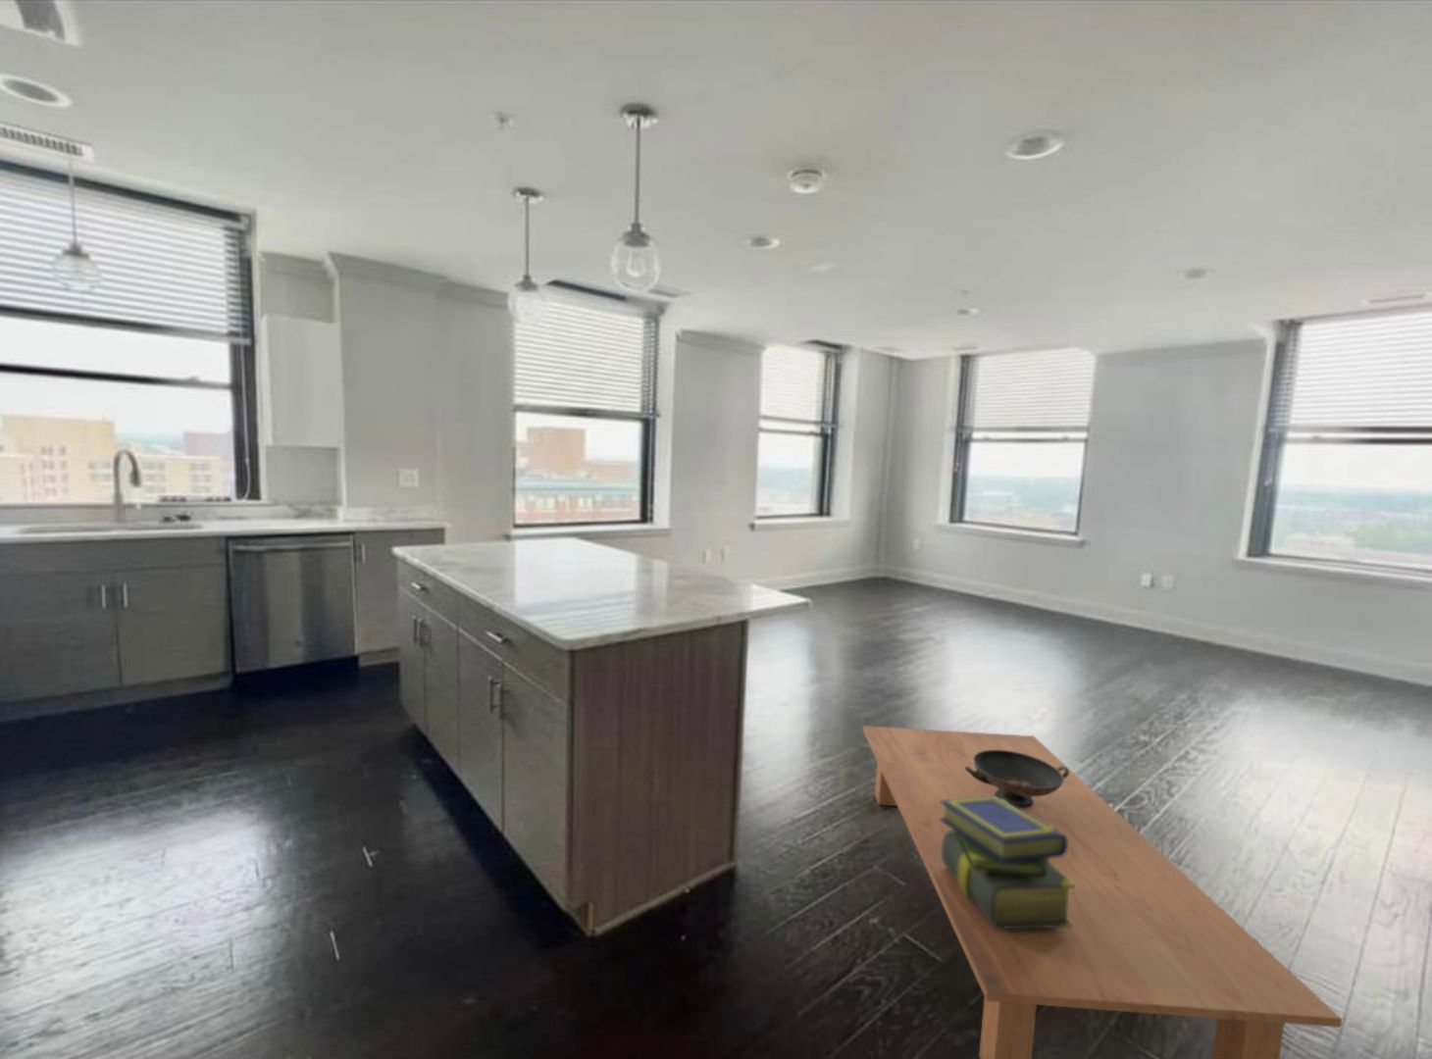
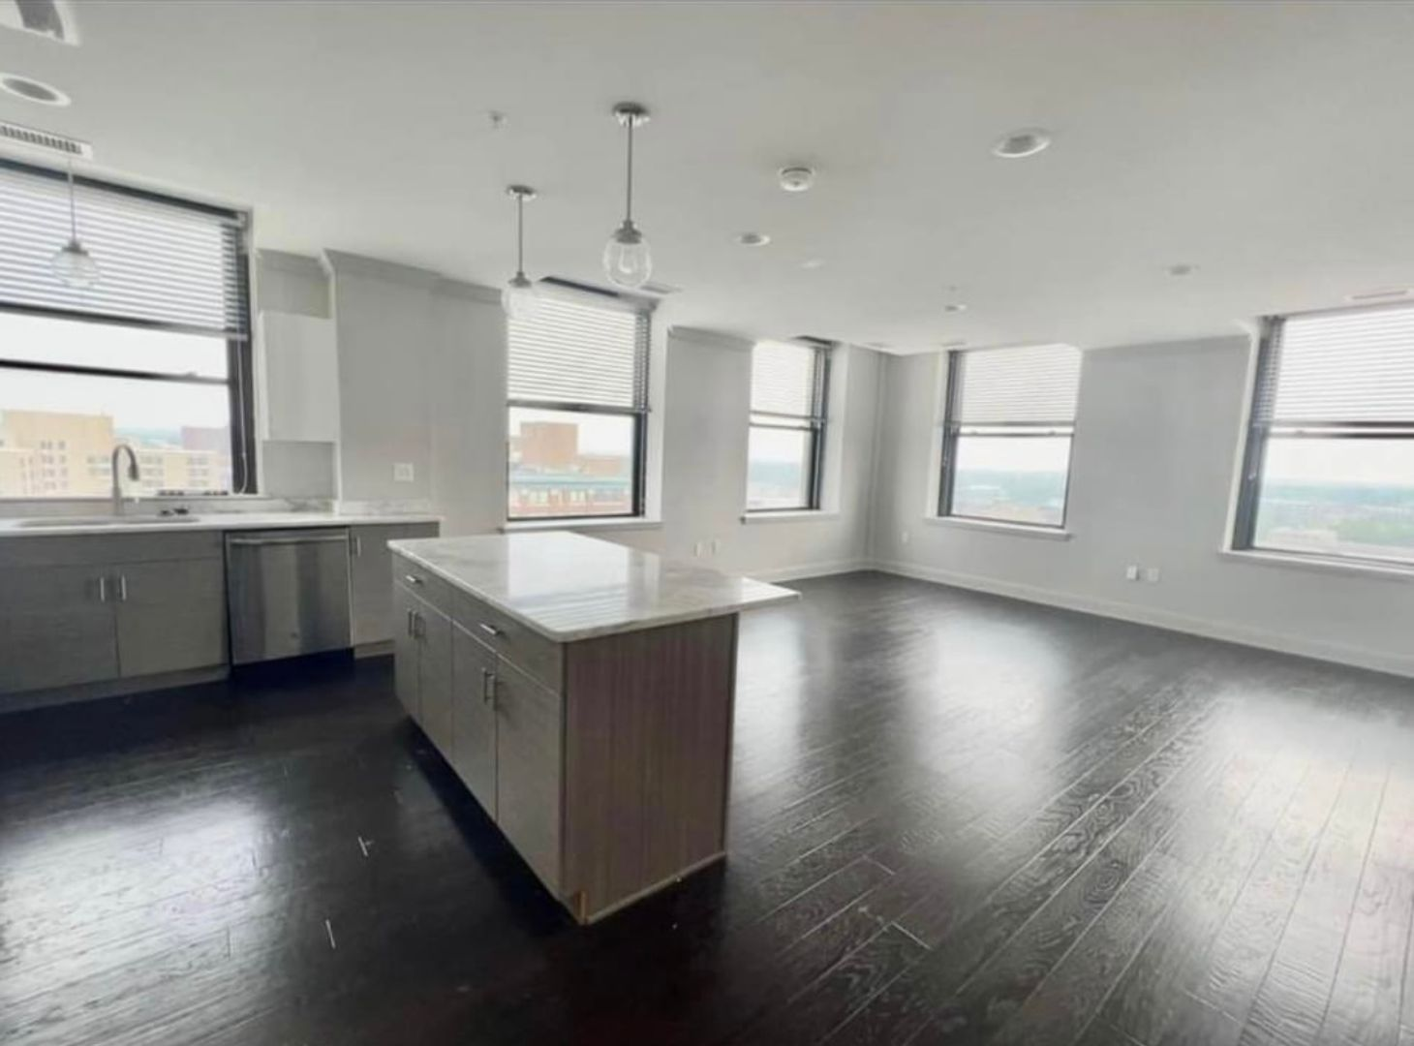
- stack of books [939,796,1075,929]
- decorative bowl [965,750,1069,808]
- coffee table [862,724,1343,1059]
